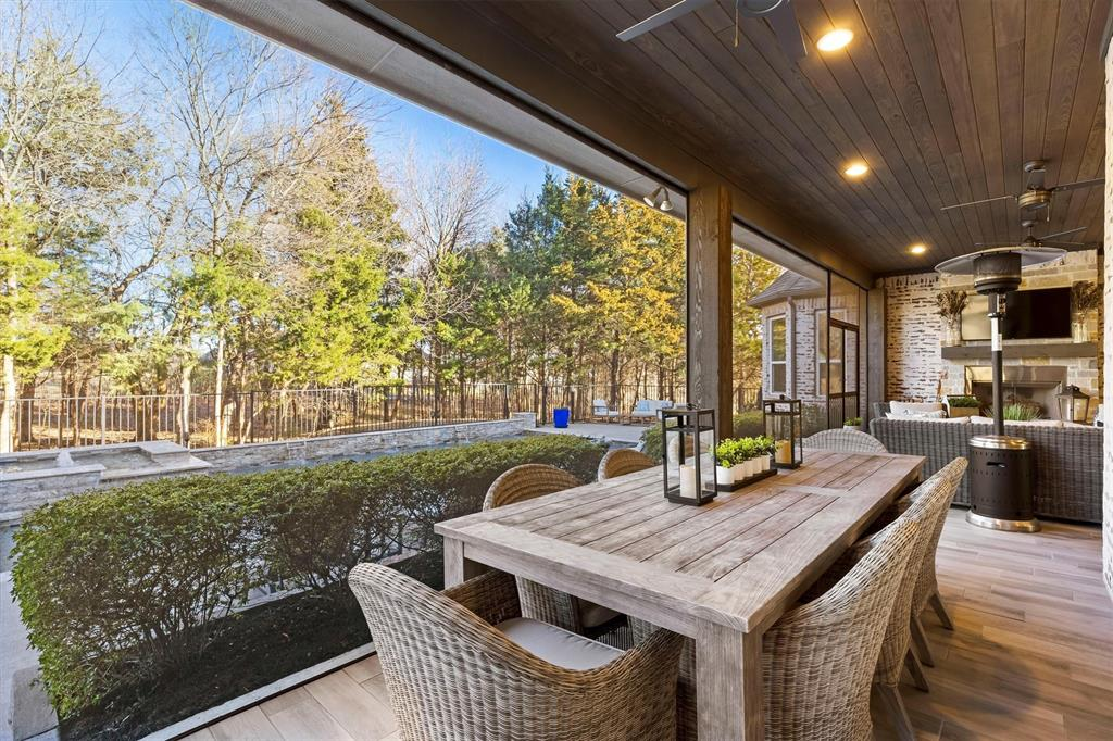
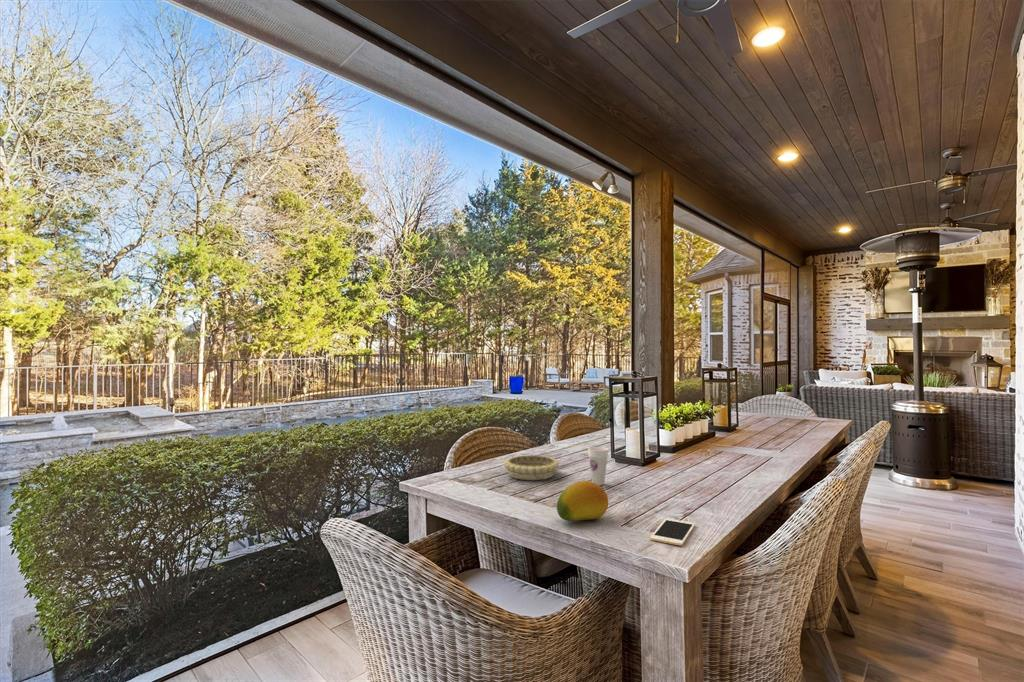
+ decorative bowl [503,454,560,481]
+ fruit [556,480,609,522]
+ cup [587,446,609,486]
+ cell phone [649,518,696,547]
